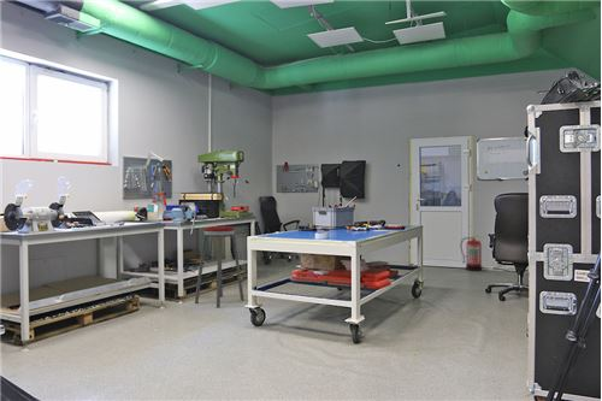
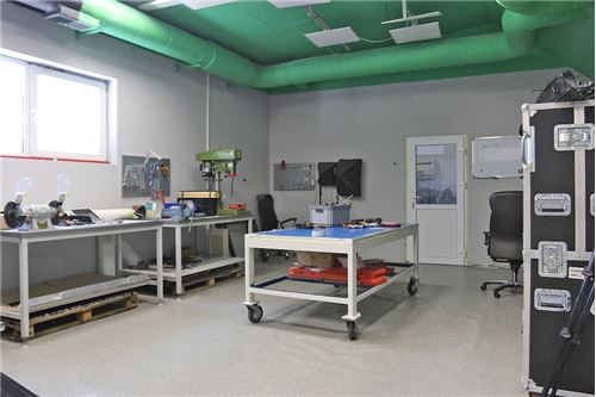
- fire extinguisher [459,232,489,272]
- music stool [194,225,246,308]
